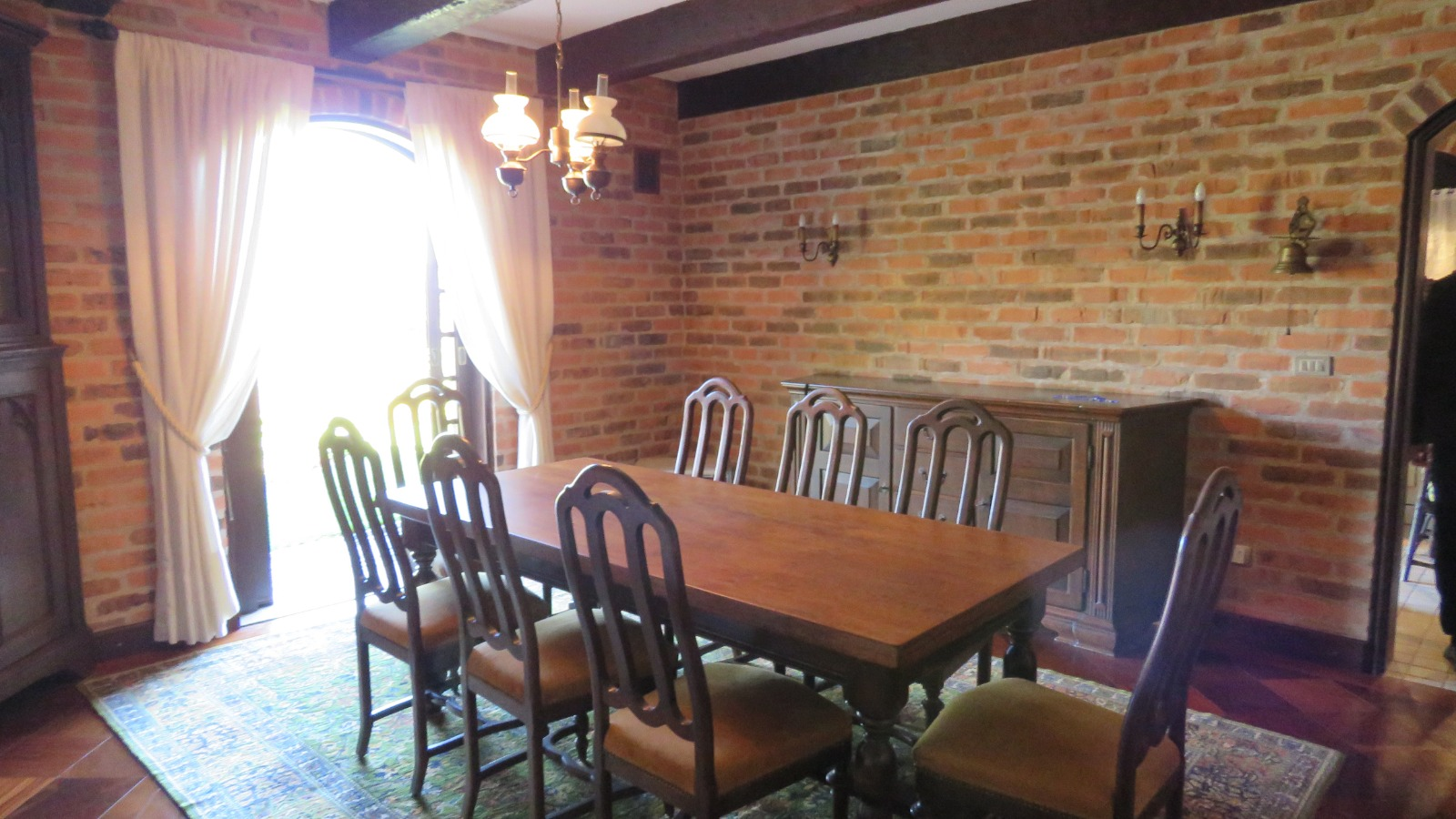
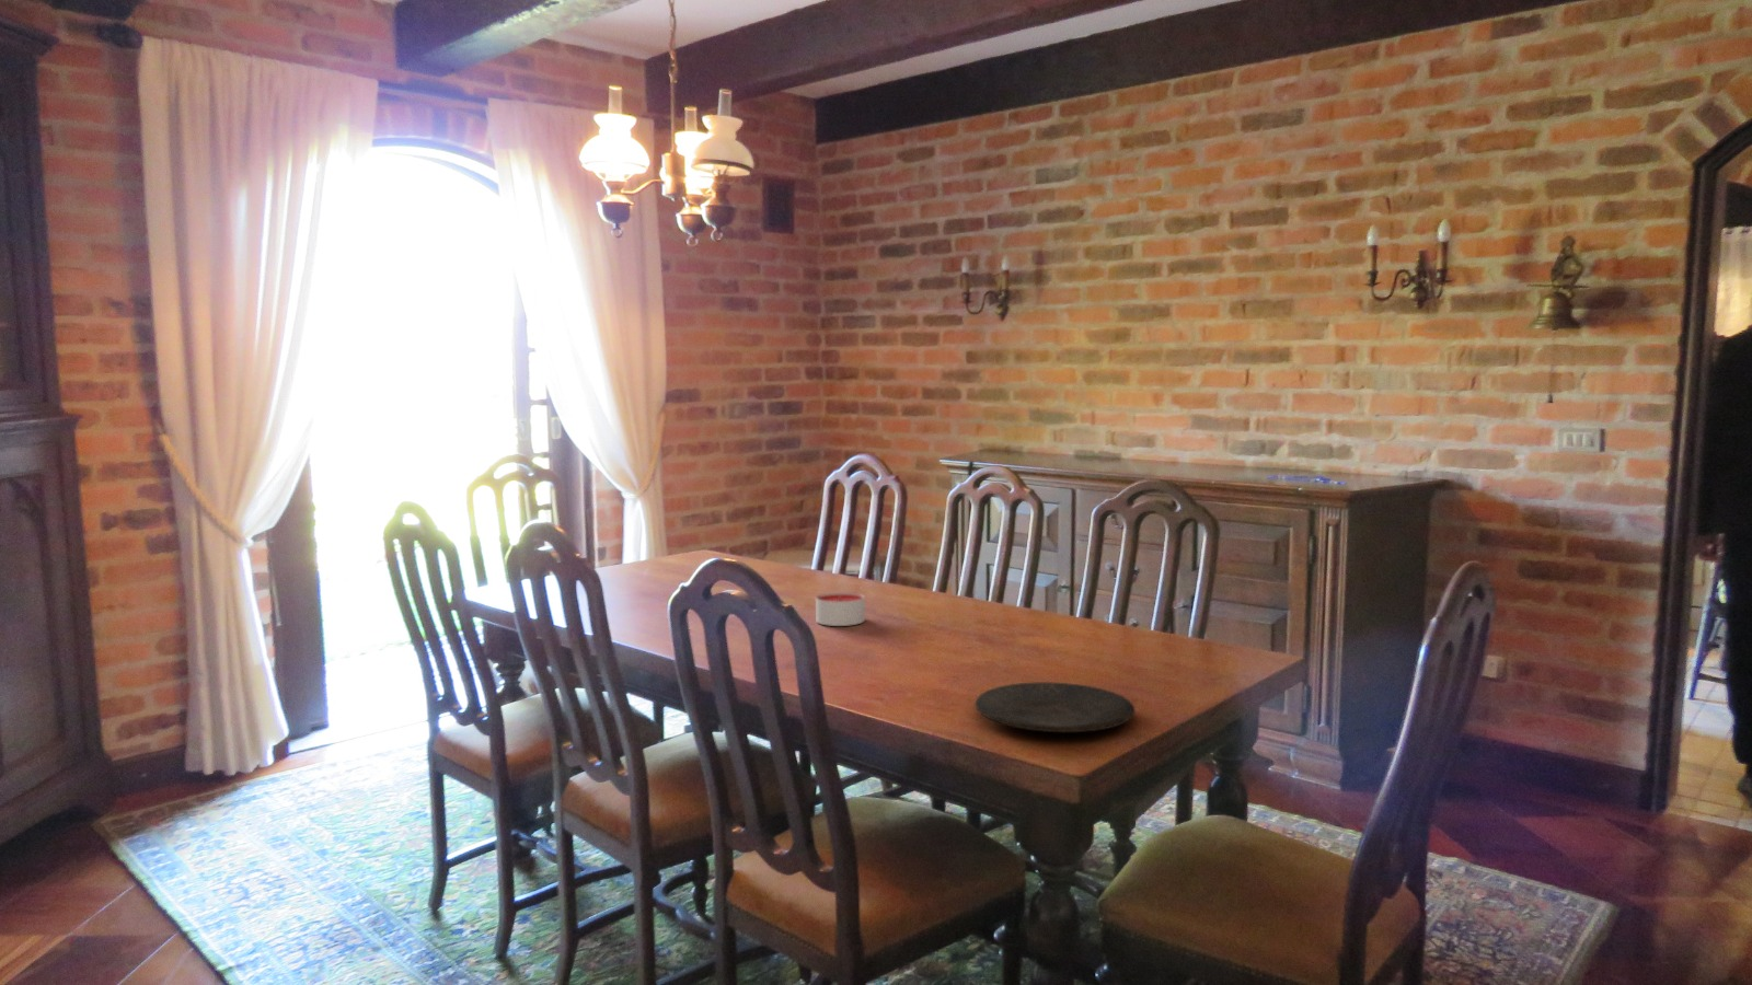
+ candle [815,591,866,627]
+ plate [973,681,1137,734]
